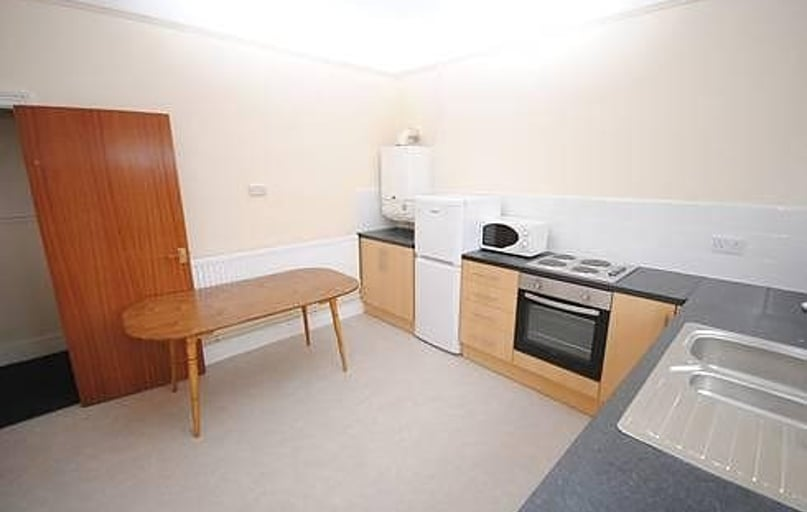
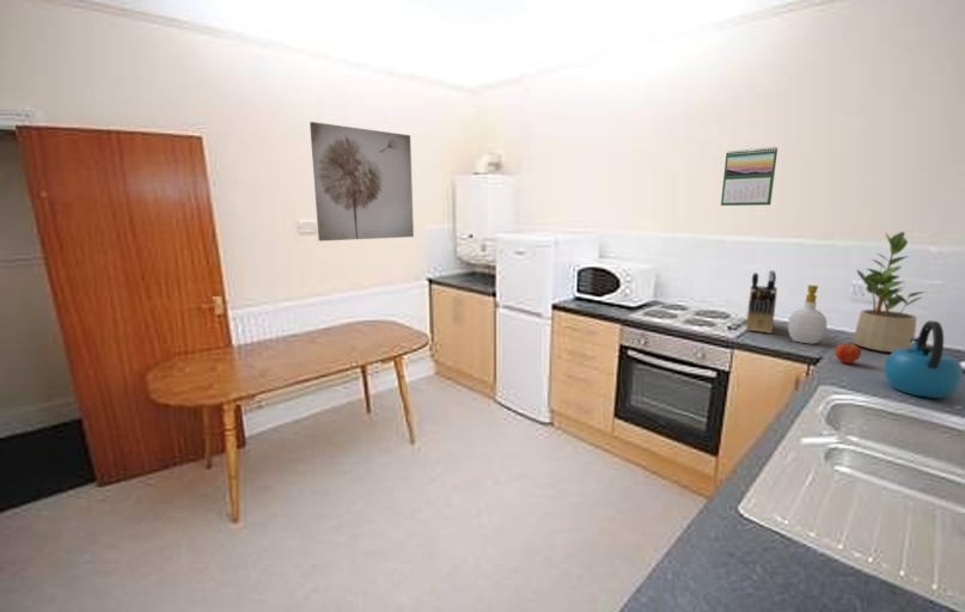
+ wall art [309,121,415,243]
+ kettle [882,319,964,399]
+ knife block [745,269,778,335]
+ potted plant [851,231,927,354]
+ apple [833,342,862,365]
+ calendar [720,146,778,207]
+ soap bottle [787,284,827,345]
